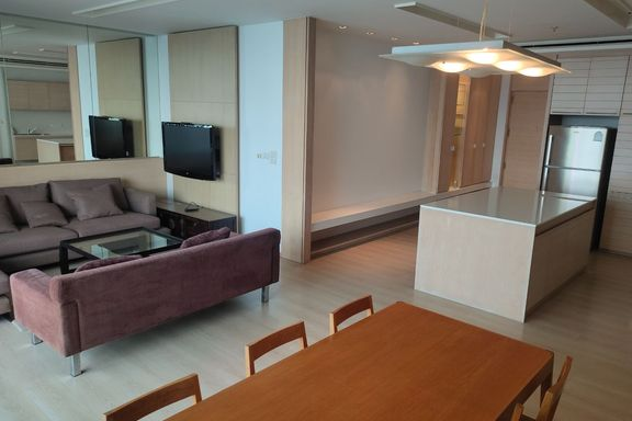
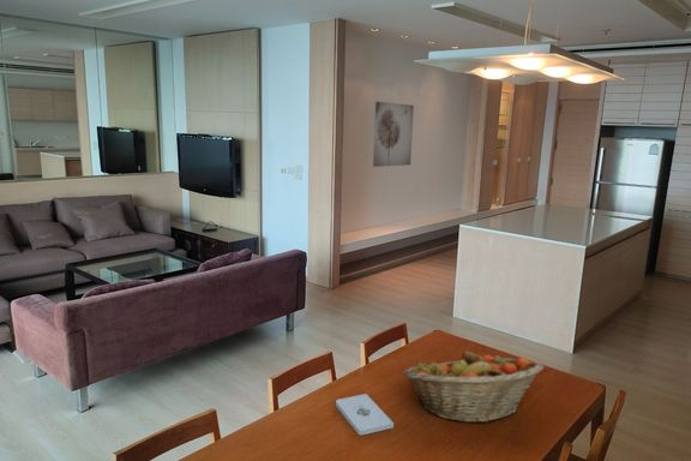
+ wall art [372,101,415,168]
+ notepad [335,393,395,436]
+ fruit basket [402,351,545,424]
